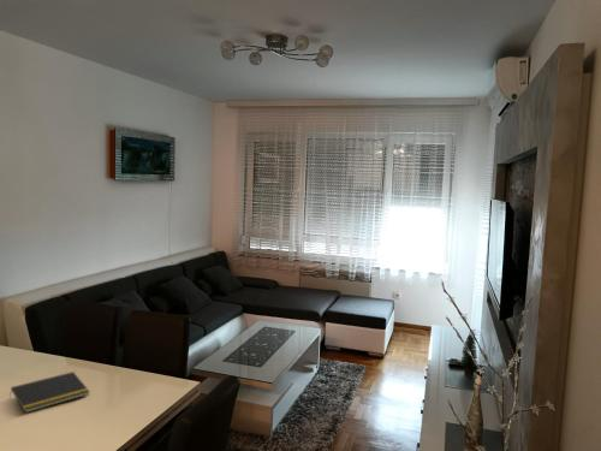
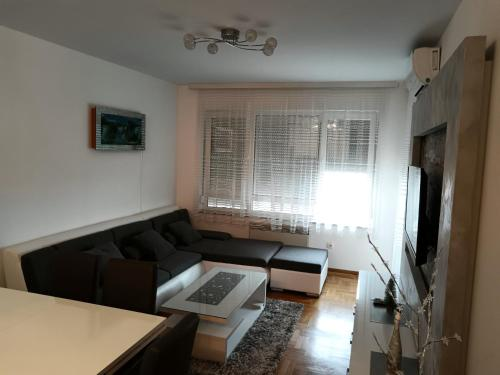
- notepad [8,370,91,414]
